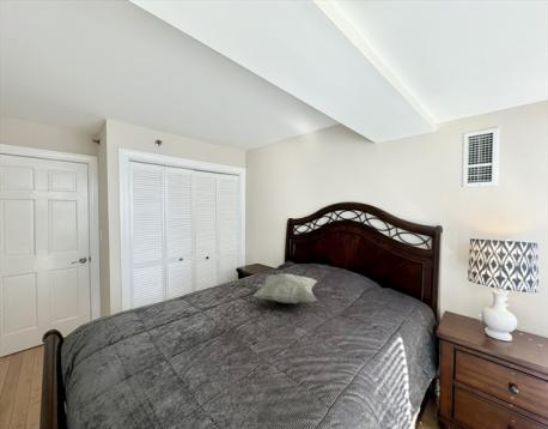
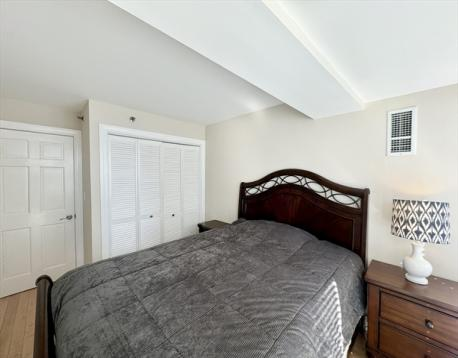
- decorative pillow [251,273,318,304]
